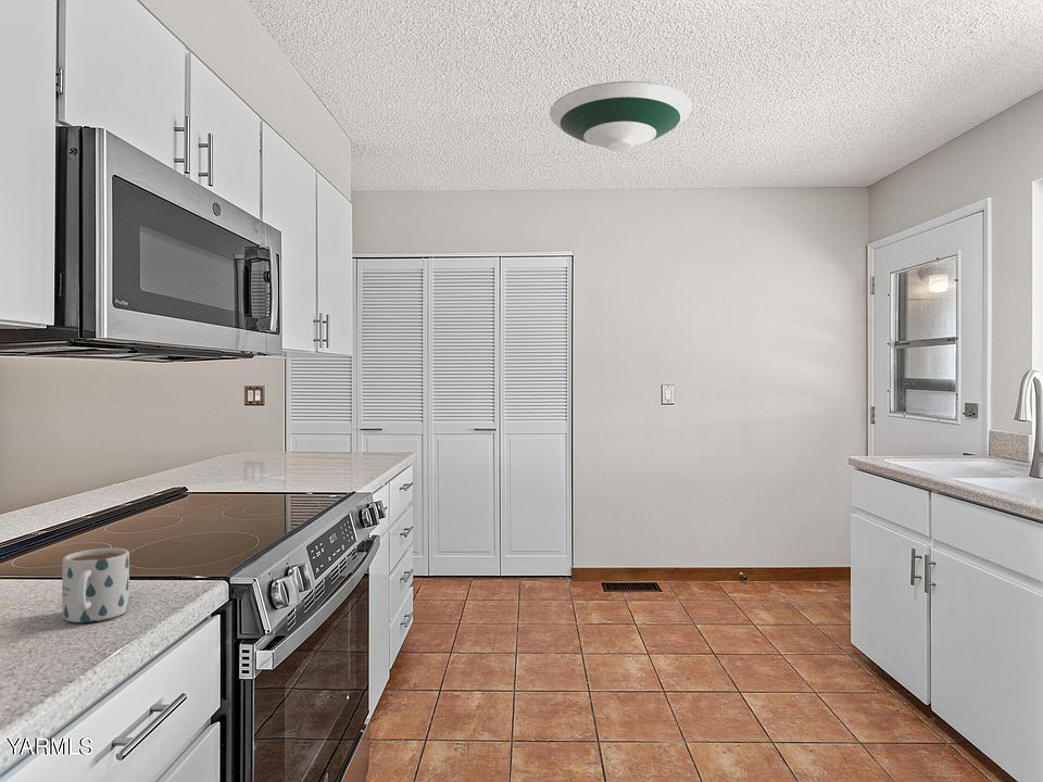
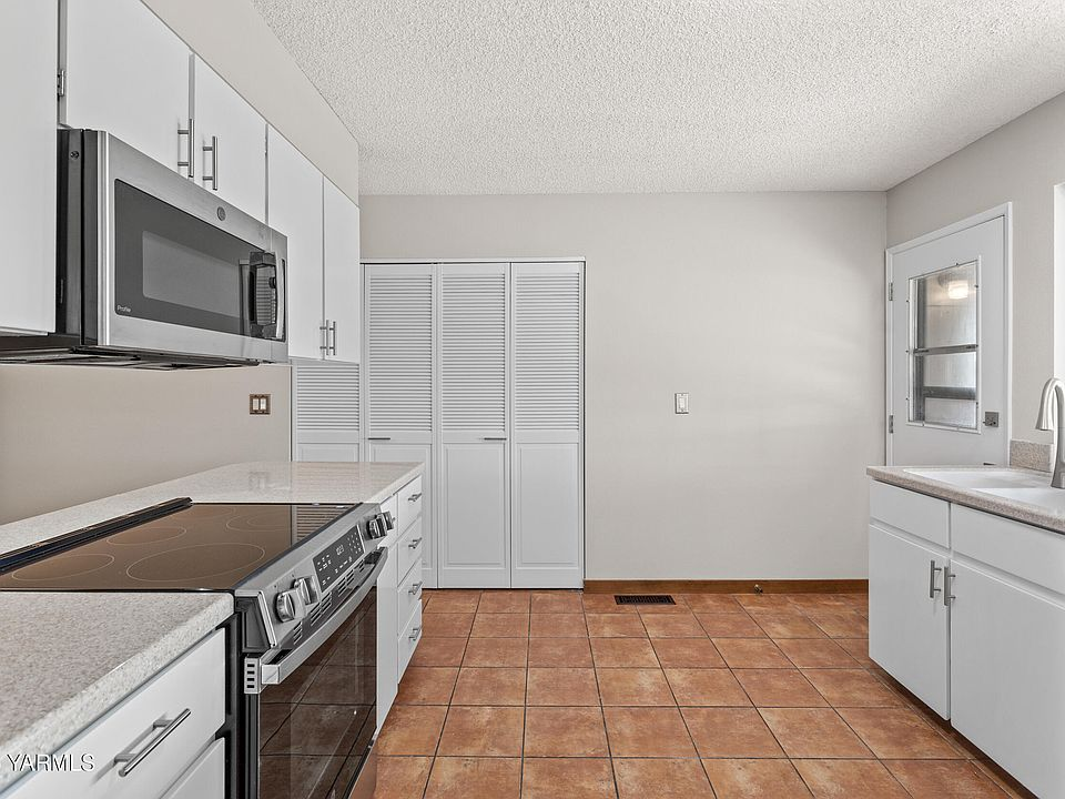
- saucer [549,80,693,152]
- mug [61,547,130,623]
